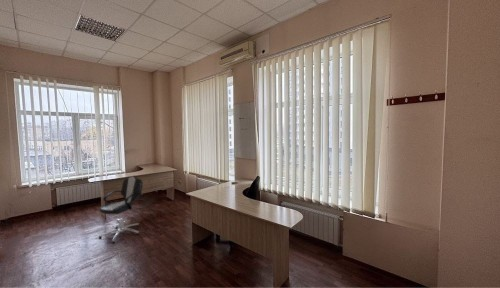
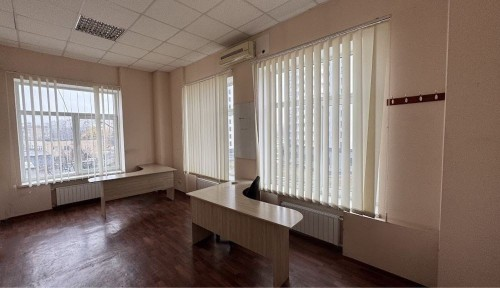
- office chair [98,175,144,244]
